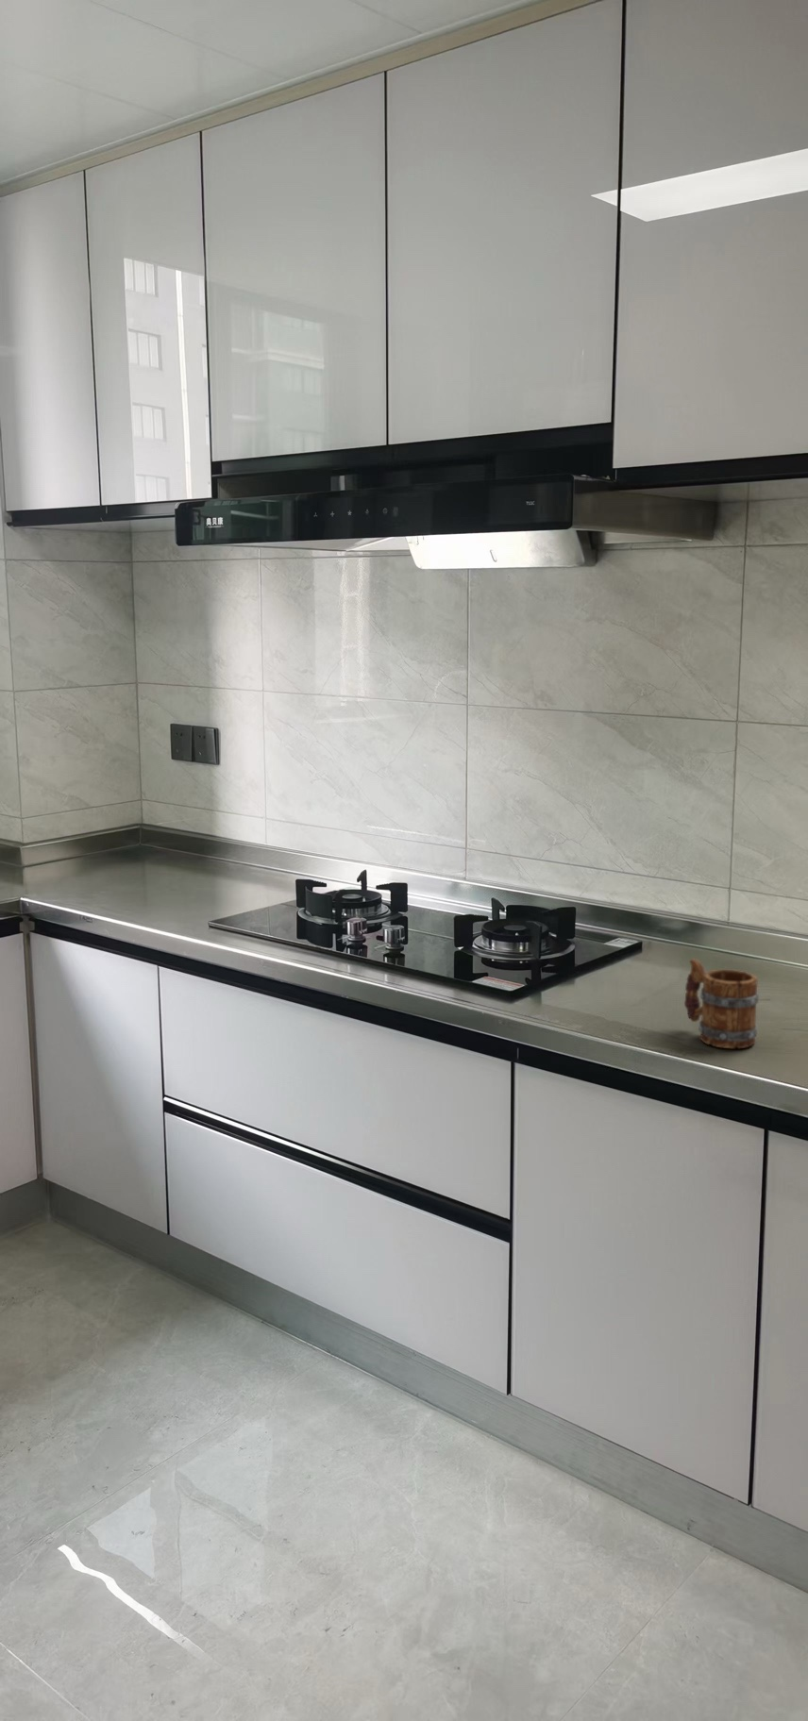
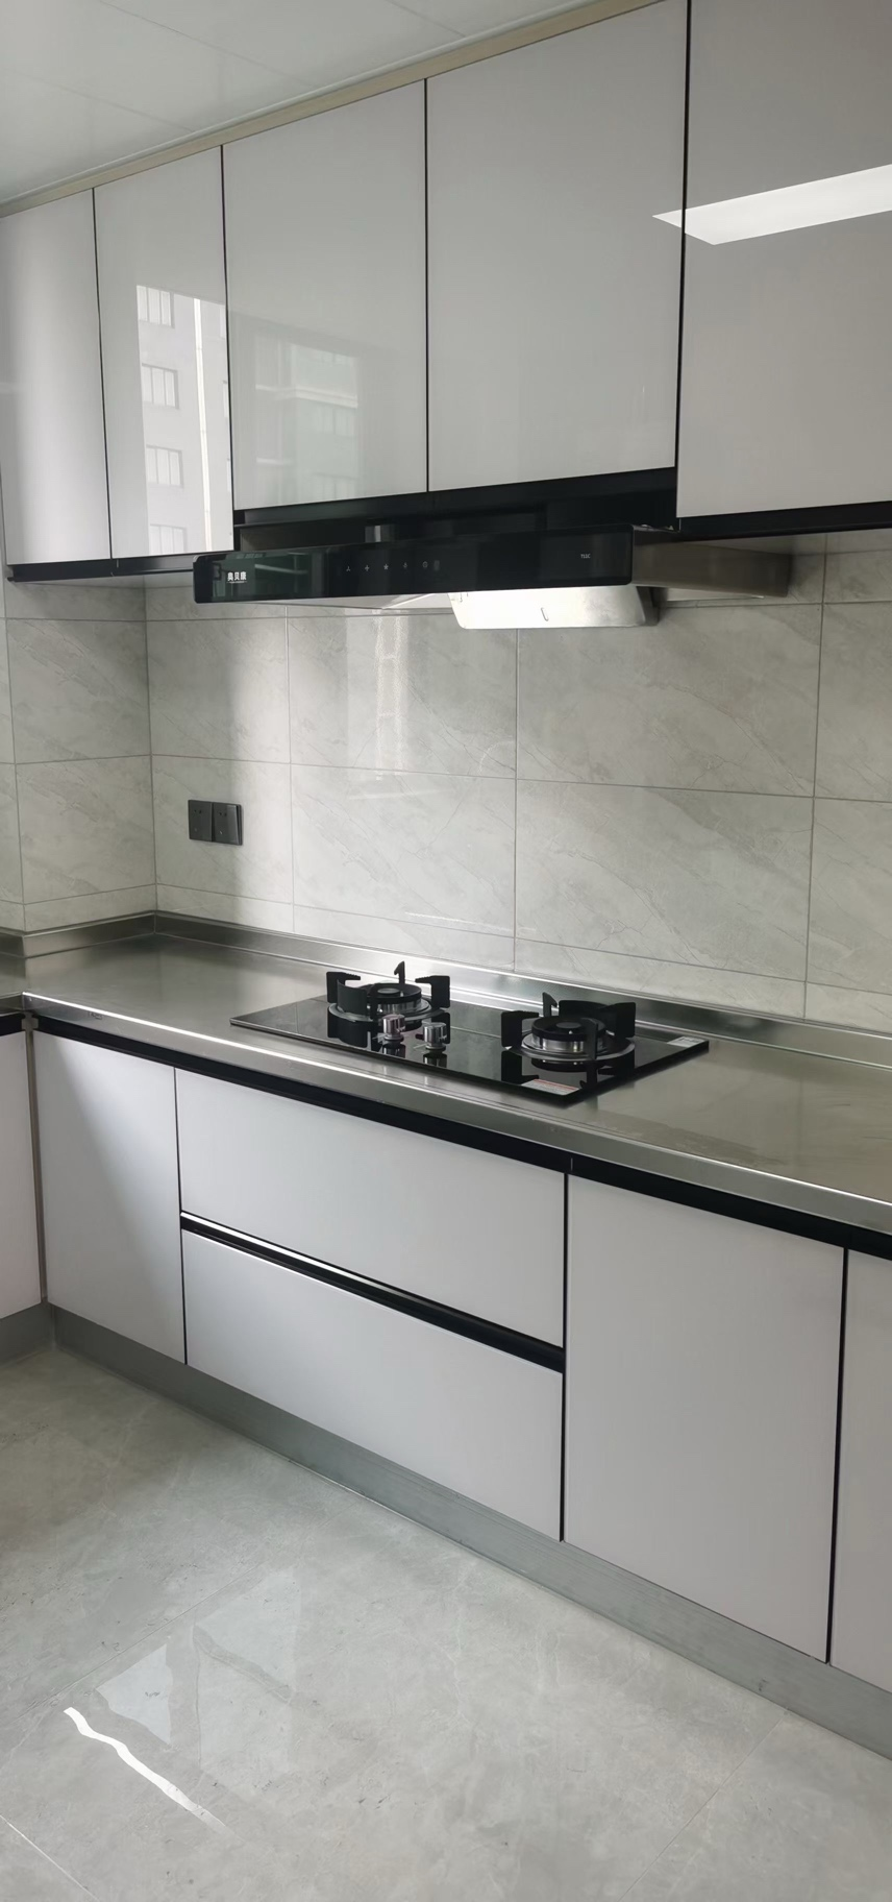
- mug [684,958,760,1049]
